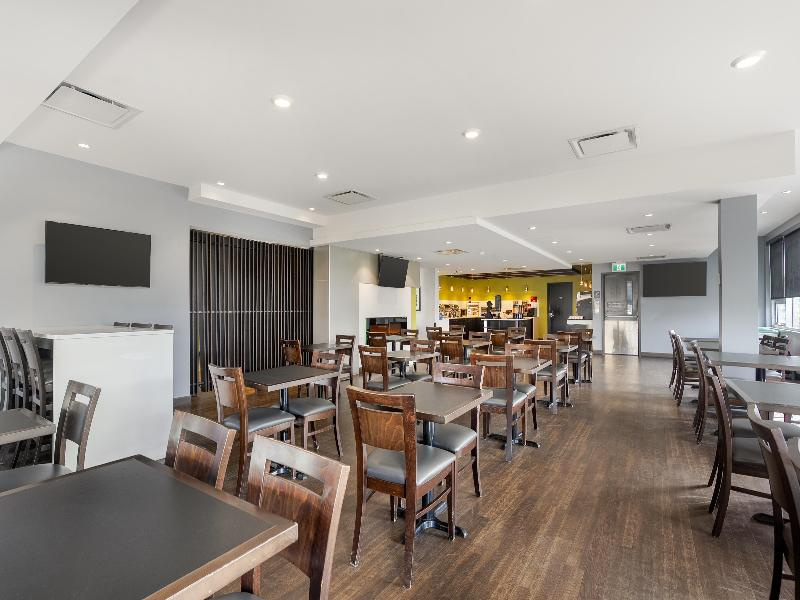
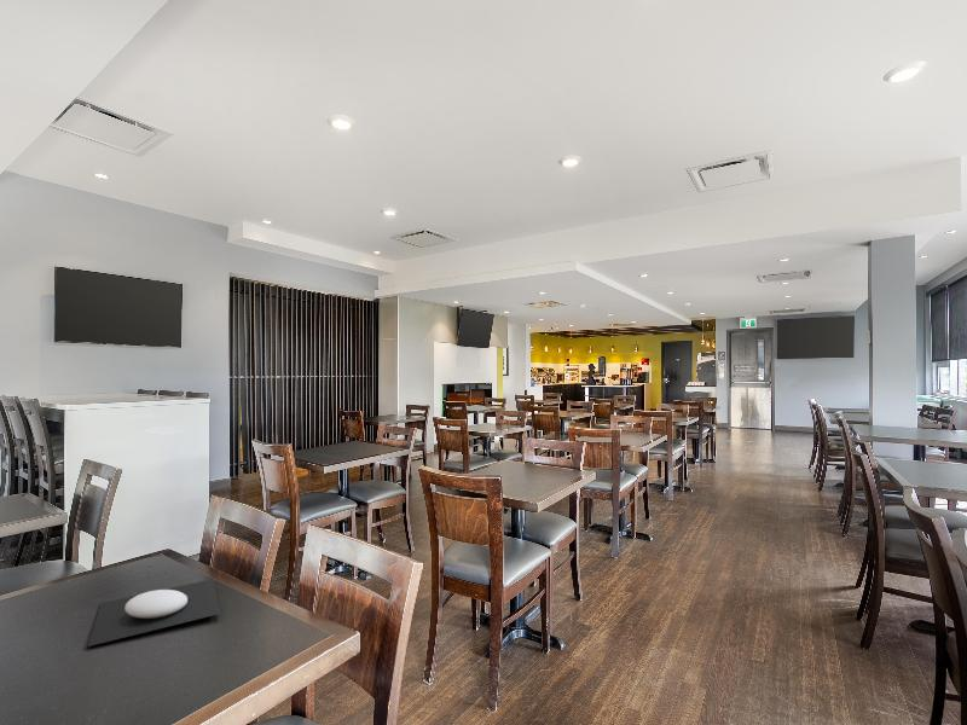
+ plate [87,578,222,648]
